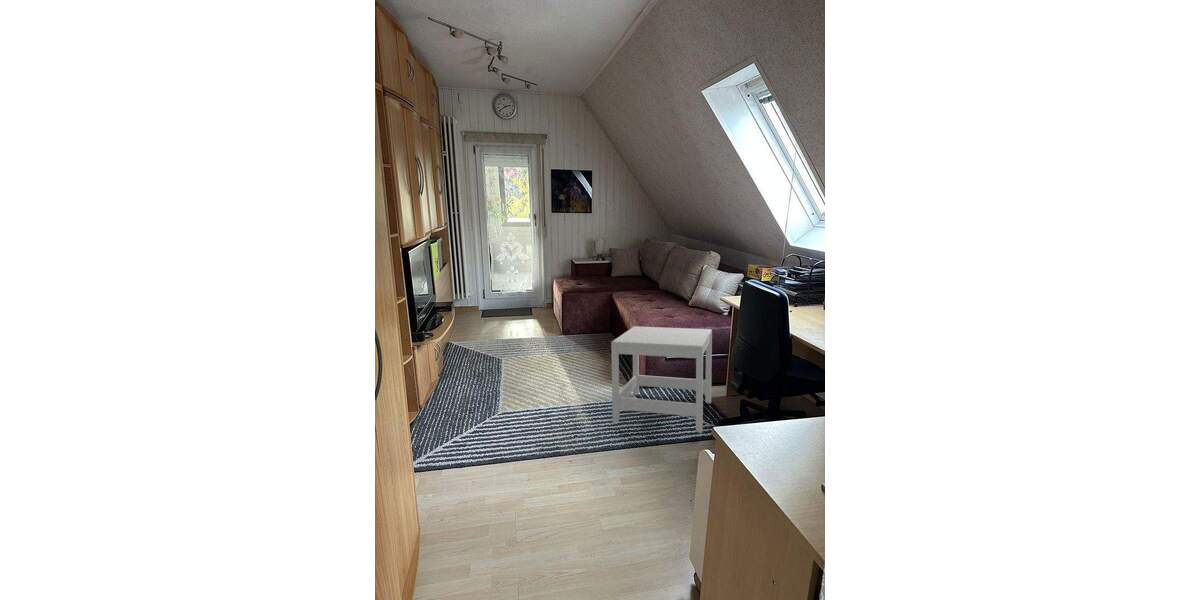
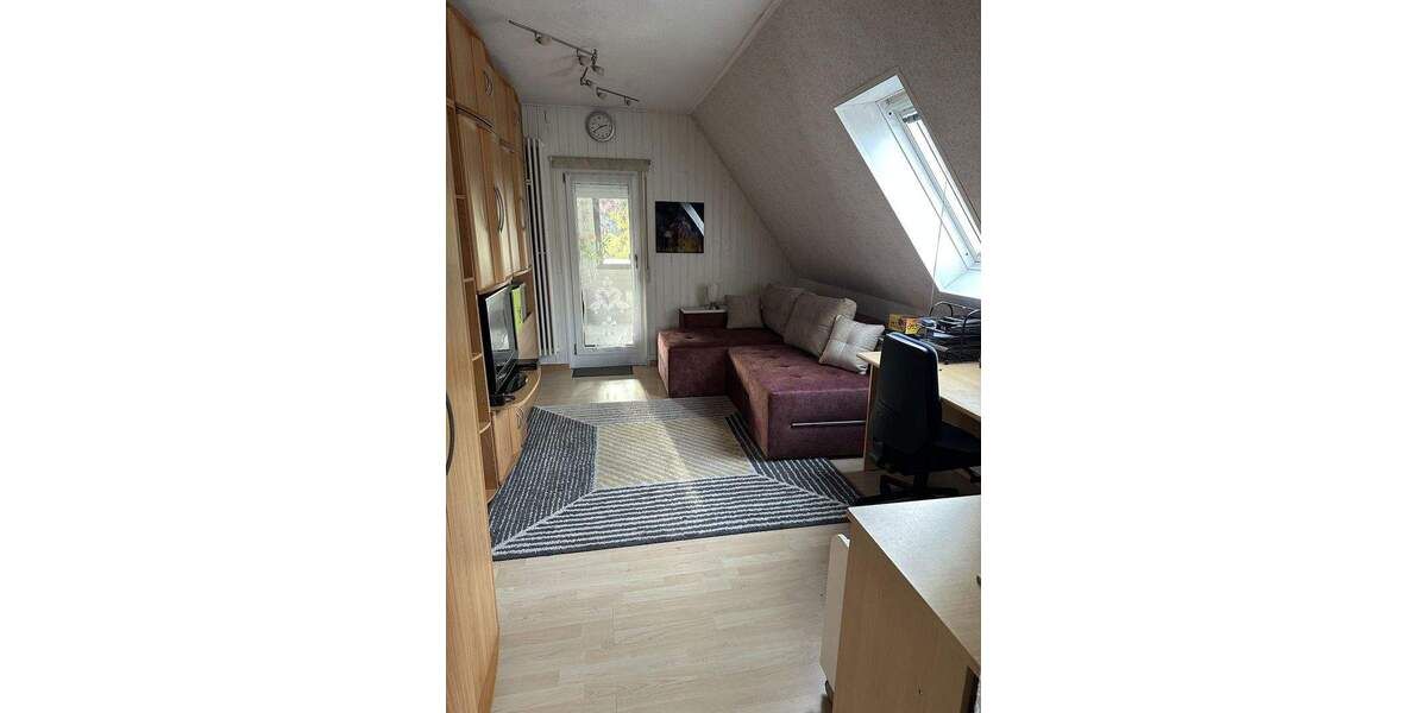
- side table [610,325,713,435]
